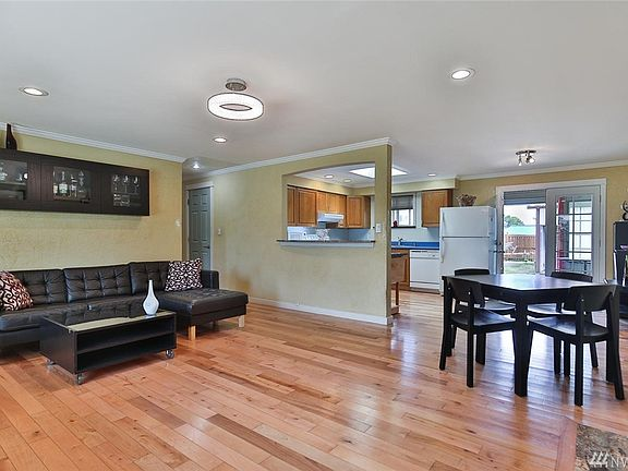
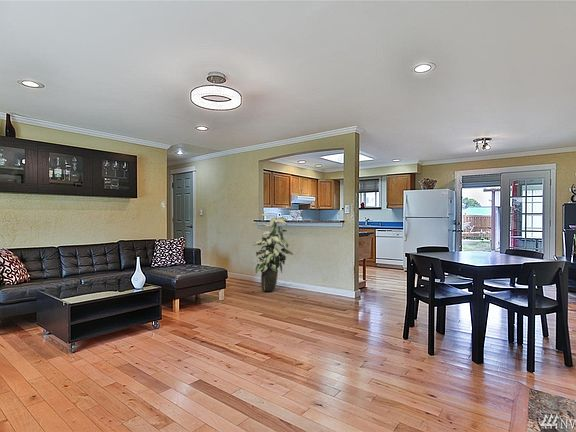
+ indoor plant [252,213,294,293]
